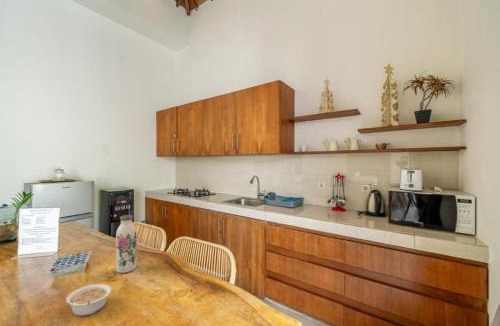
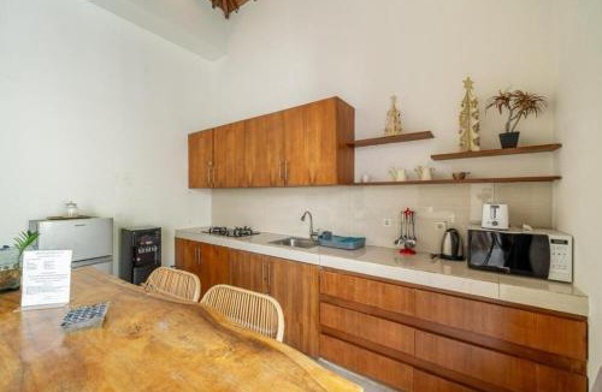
- water bottle [115,214,137,274]
- legume [65,283,112,317]
